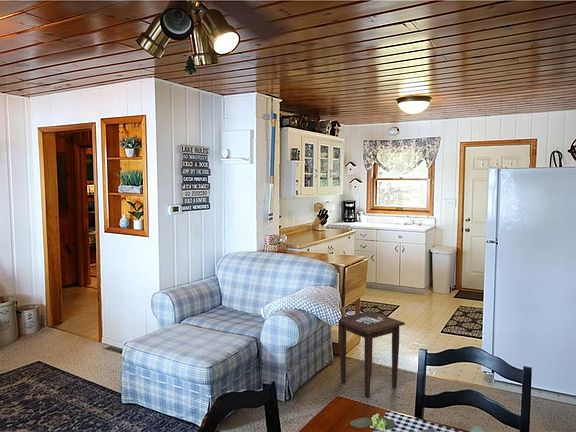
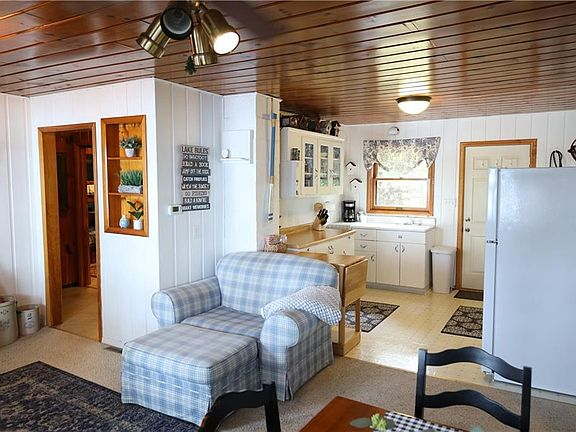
- side table [338,310,406,399]
